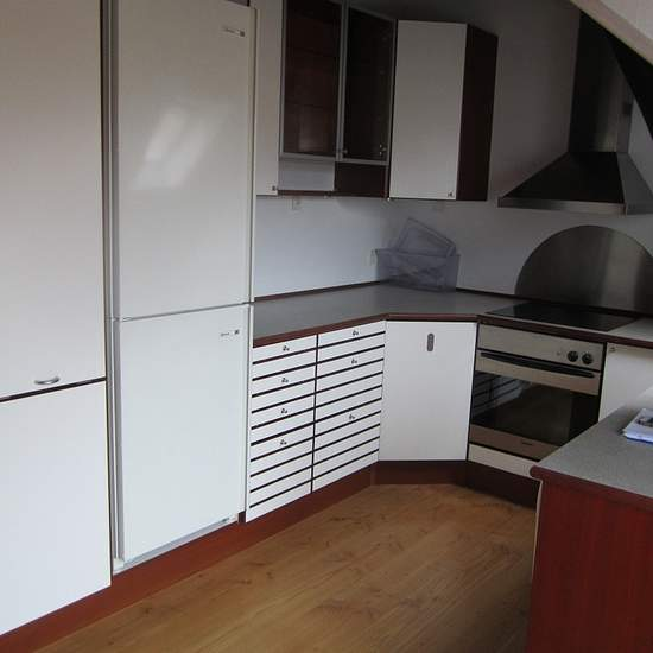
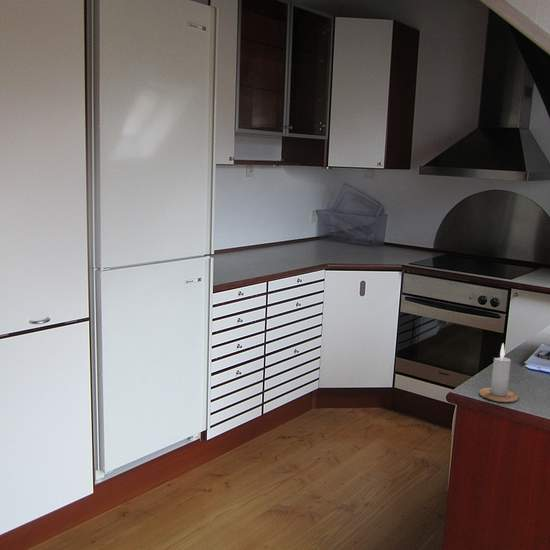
+ candle [478,343,520,403]
